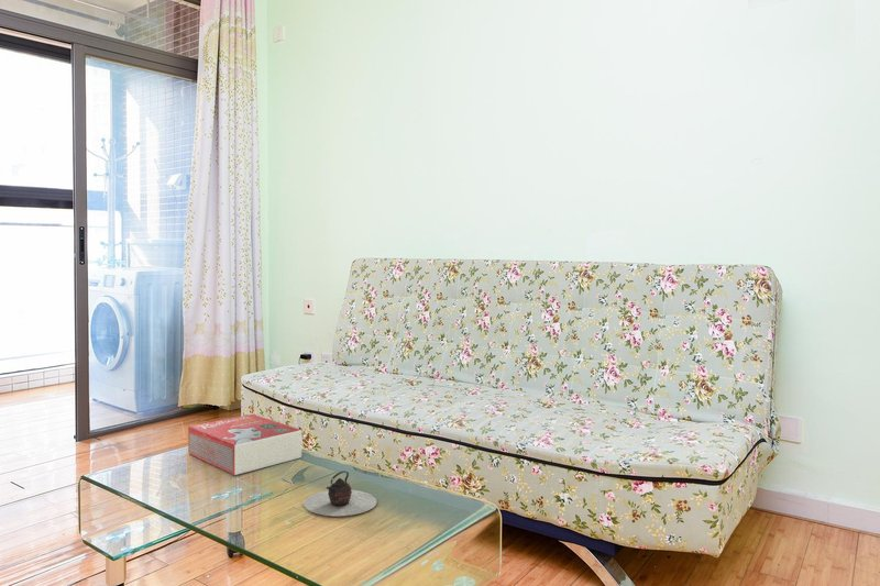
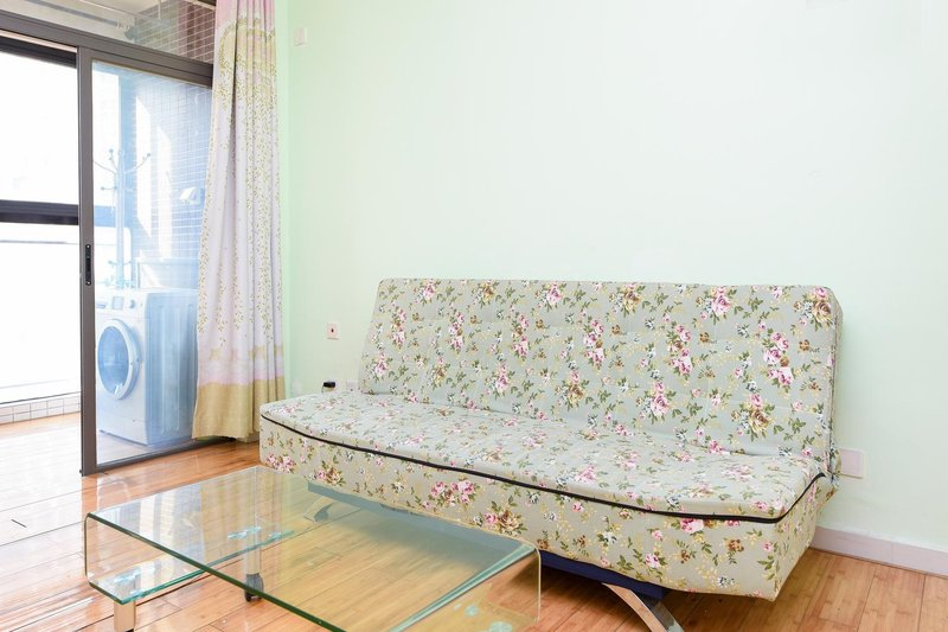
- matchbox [187,413,302,476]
- teapot [302,469,378,517]
